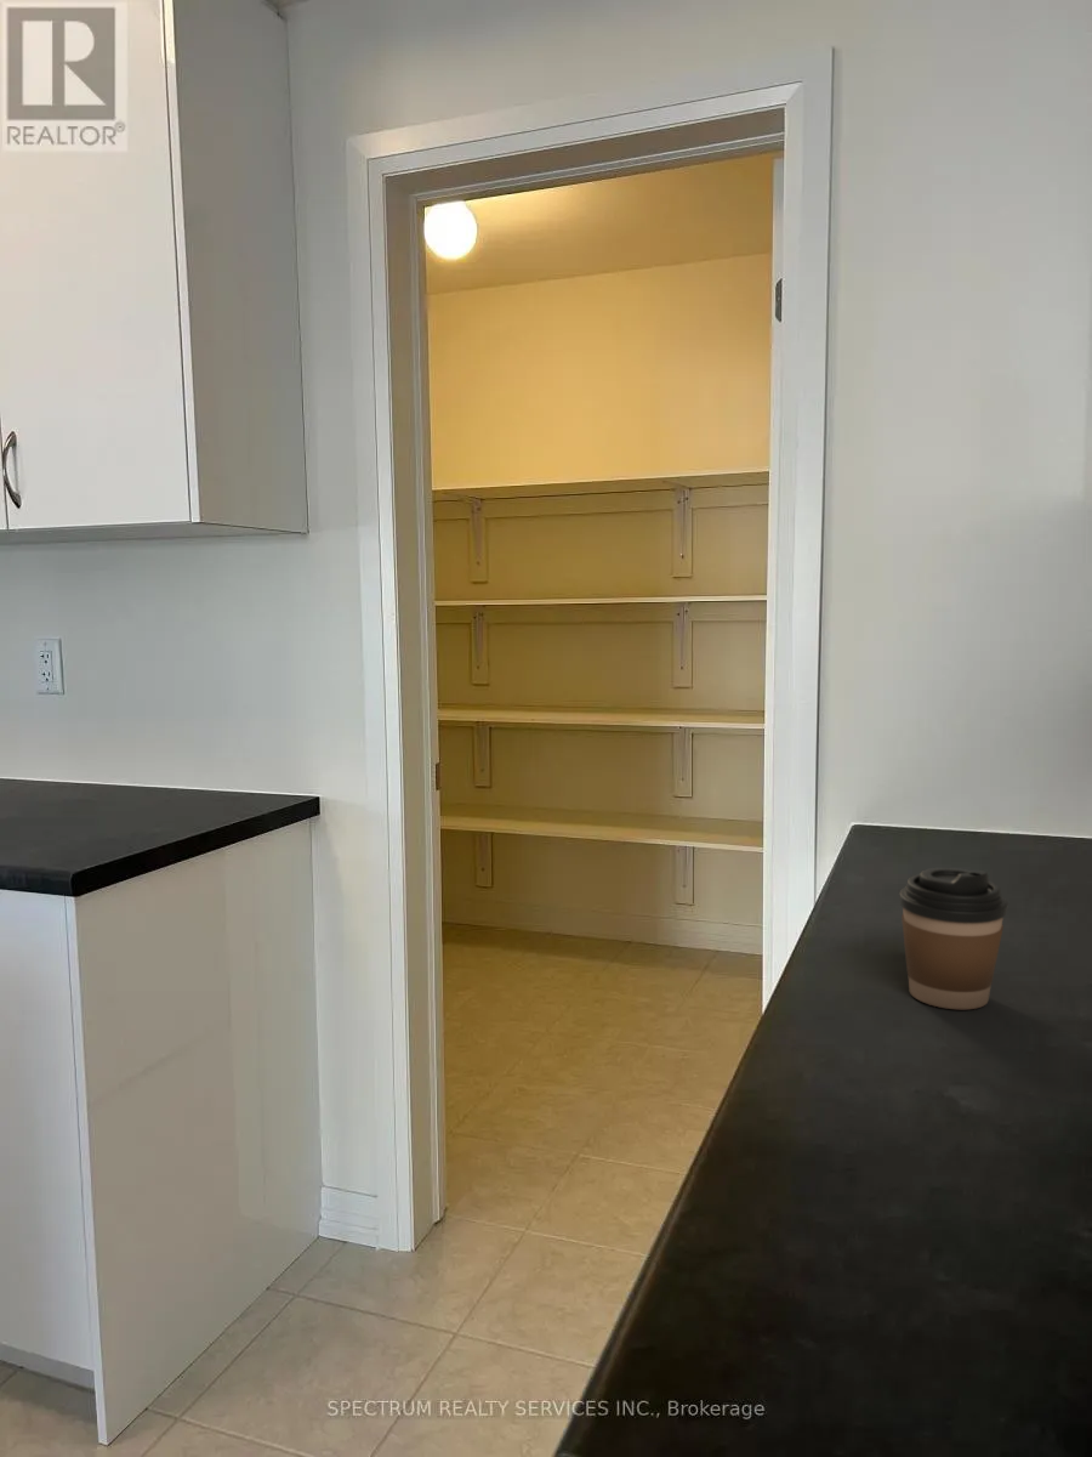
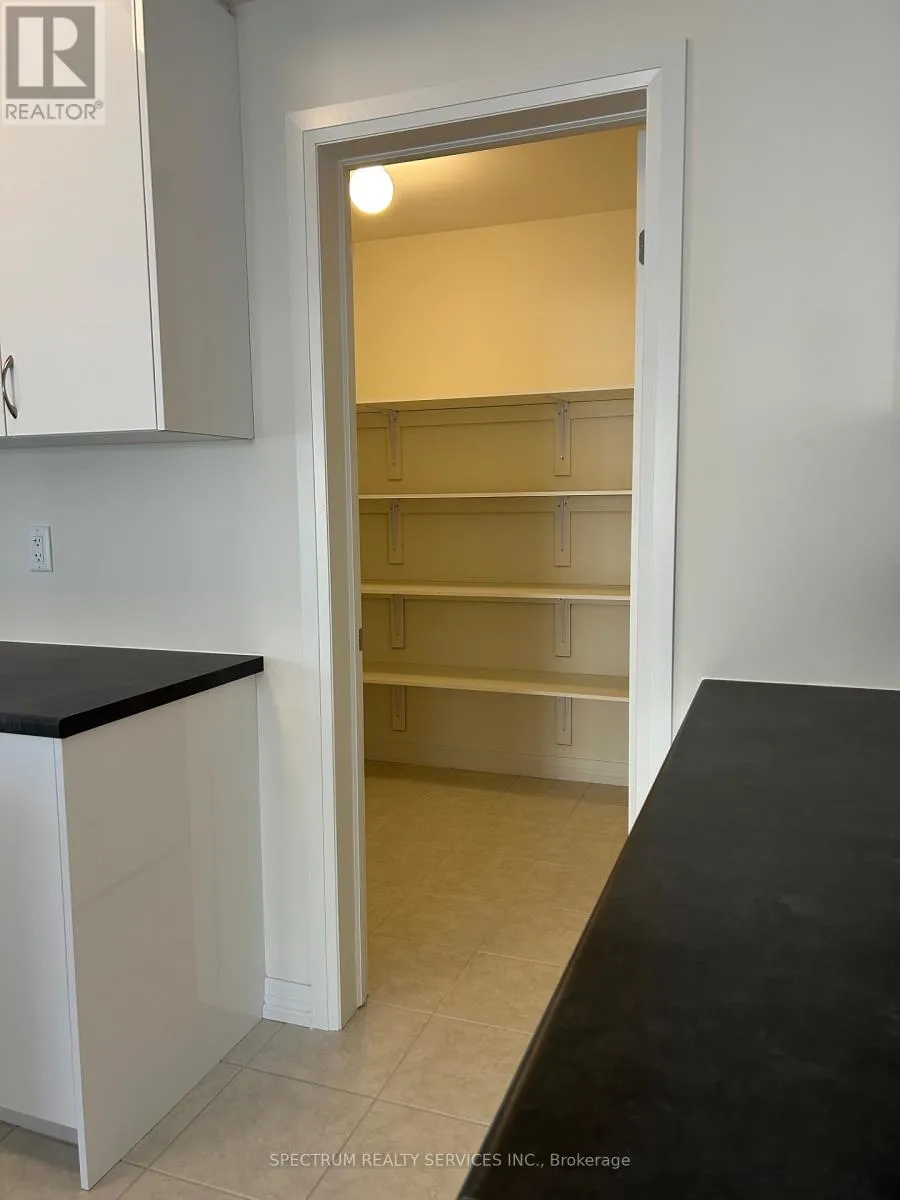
- coffee cup [898,867,1008,1010]
